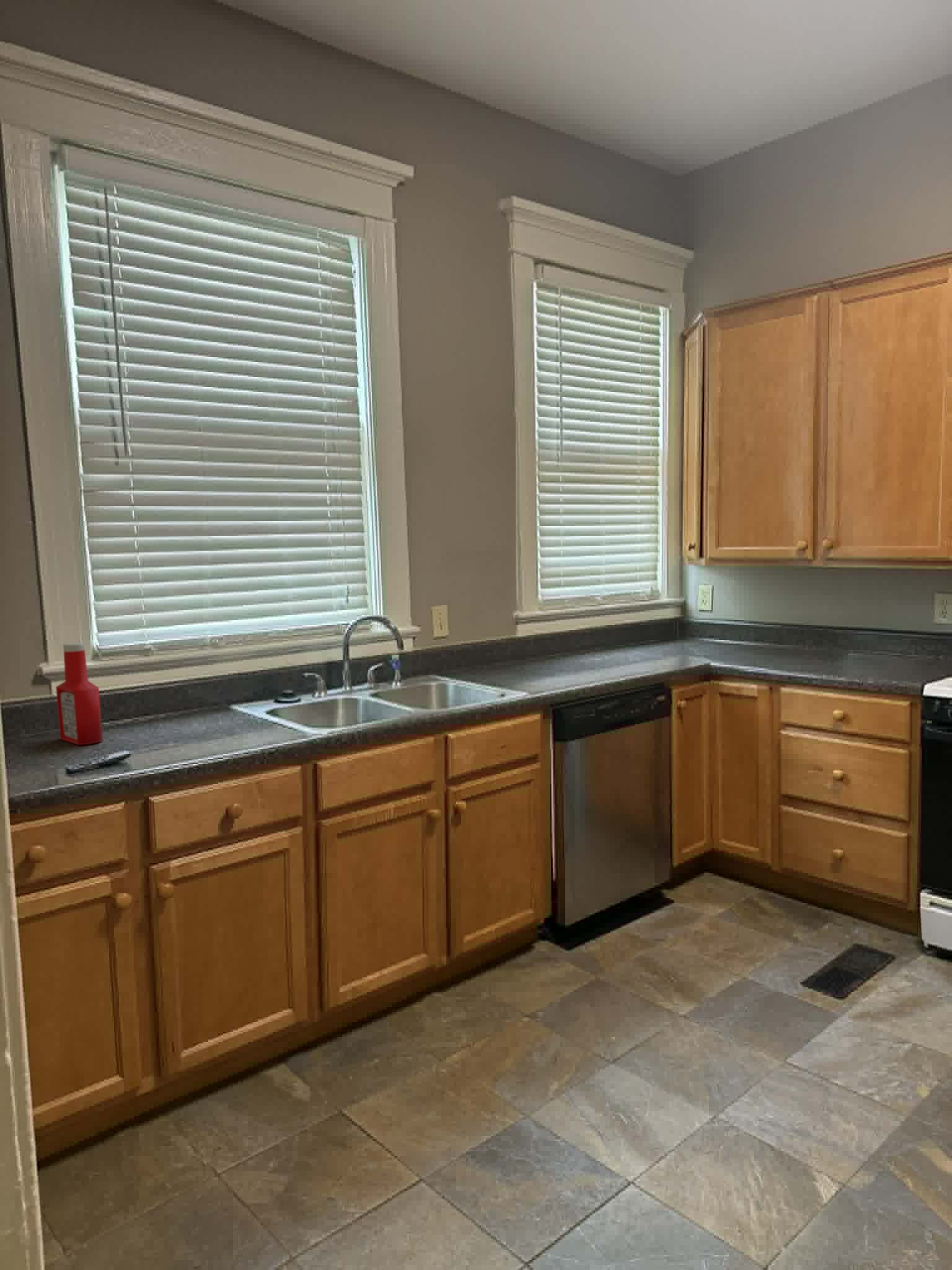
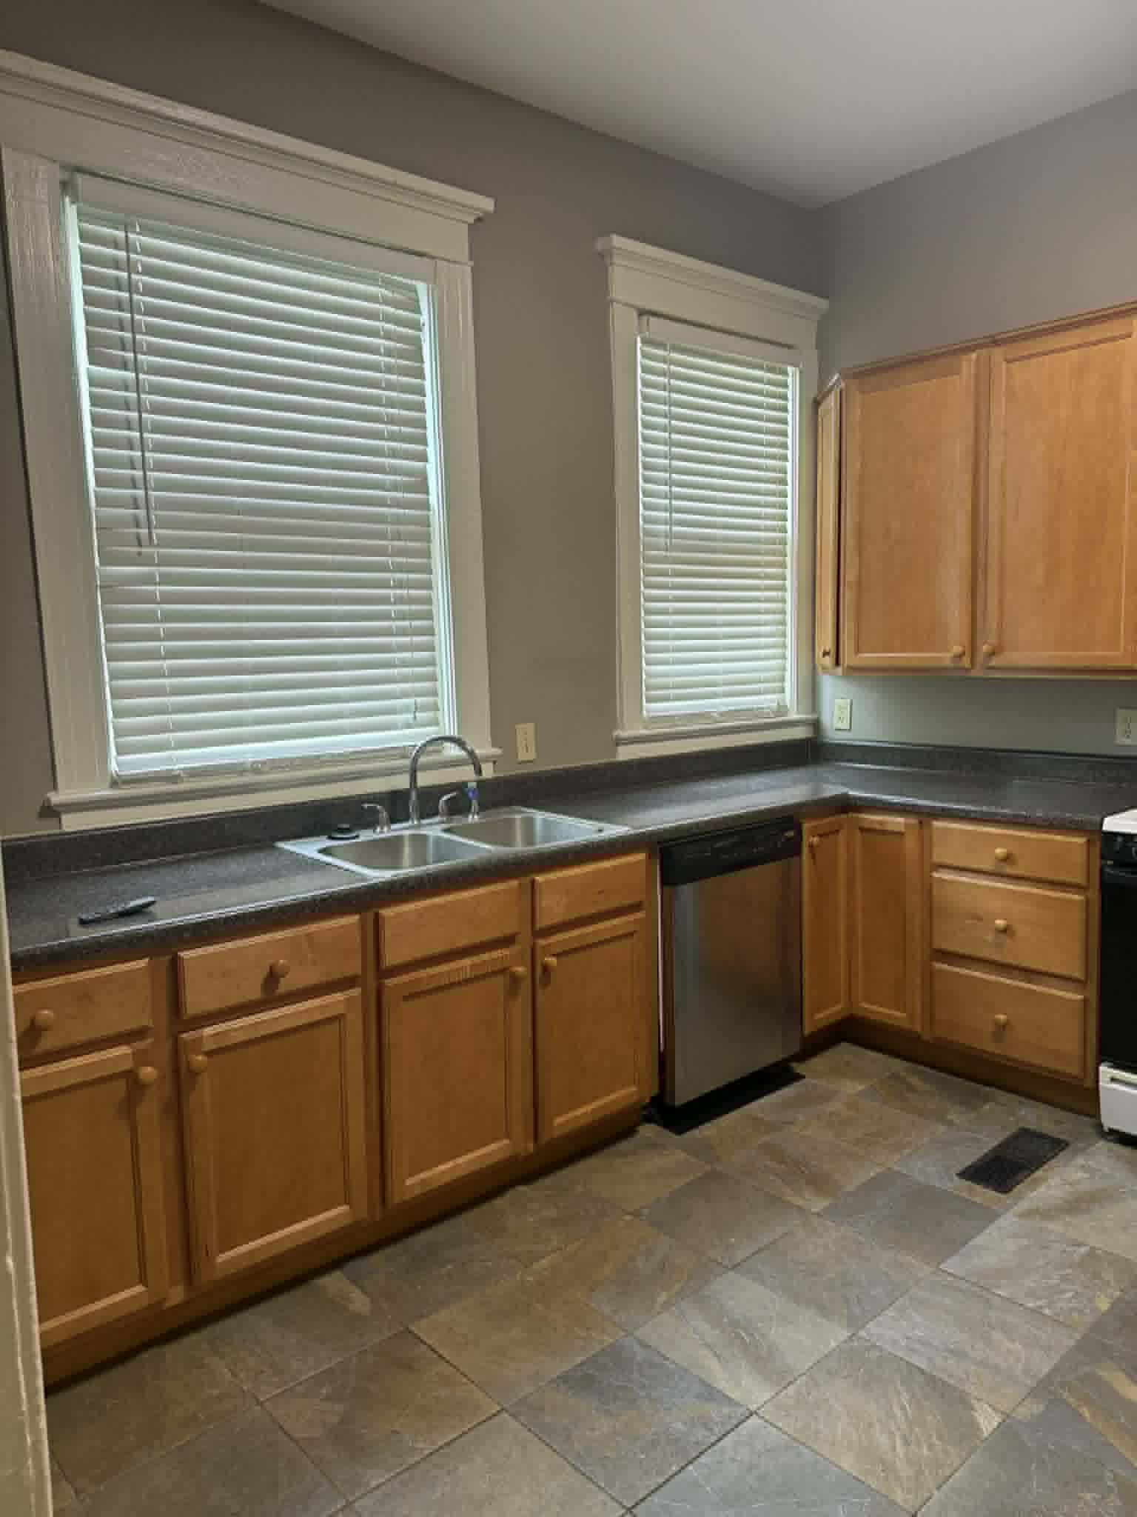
- soap bottle [55,642,104,746]
